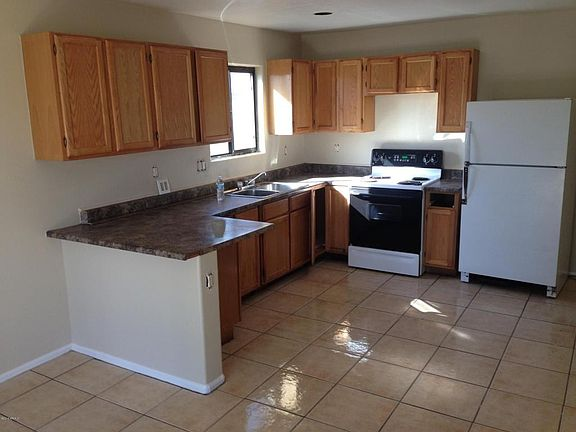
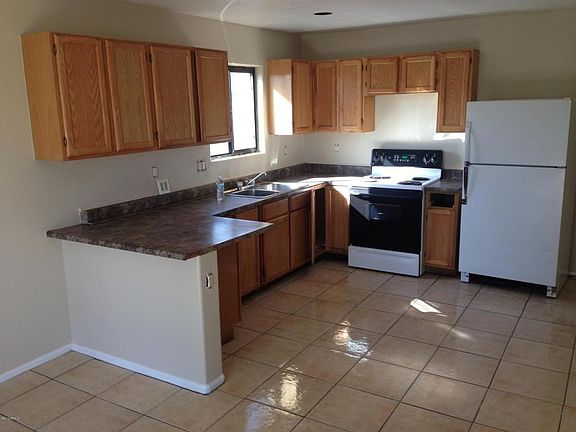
- mug [205,218,227,238]
